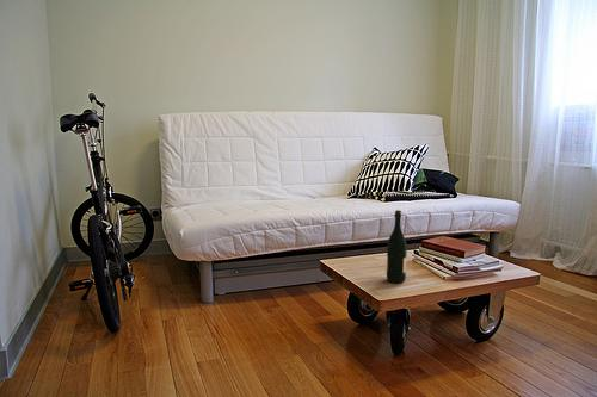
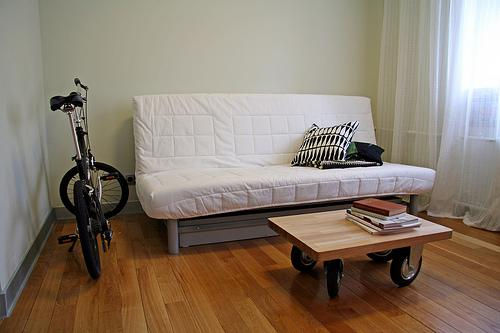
- wine bottle [386,209,408,284]
